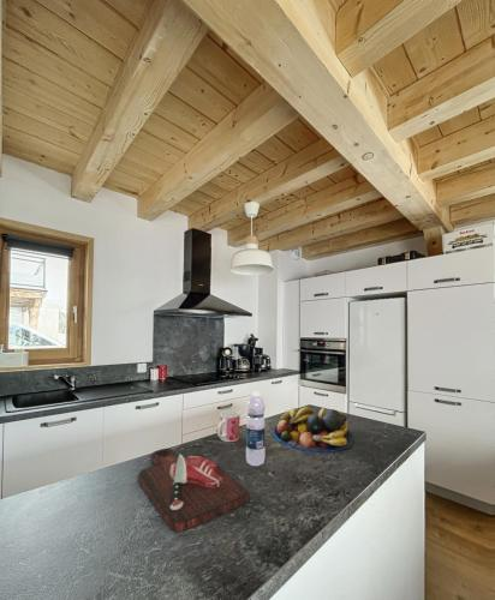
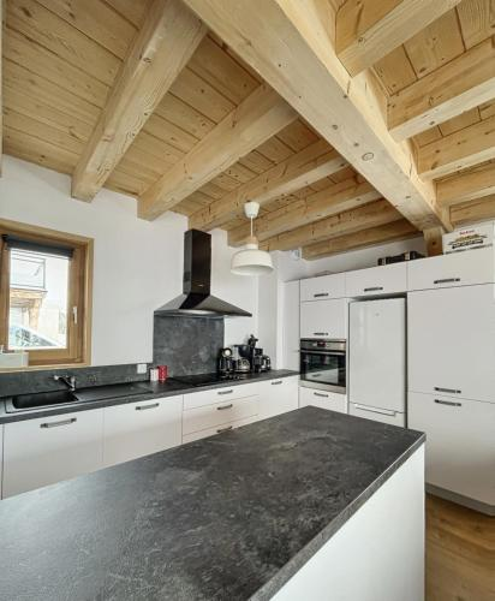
- cutting board [137,448,250,533]
- water bottle [245,391,267,467]
- mug [216,409,241,443]
- fruit bowl [272,406,356,454]
